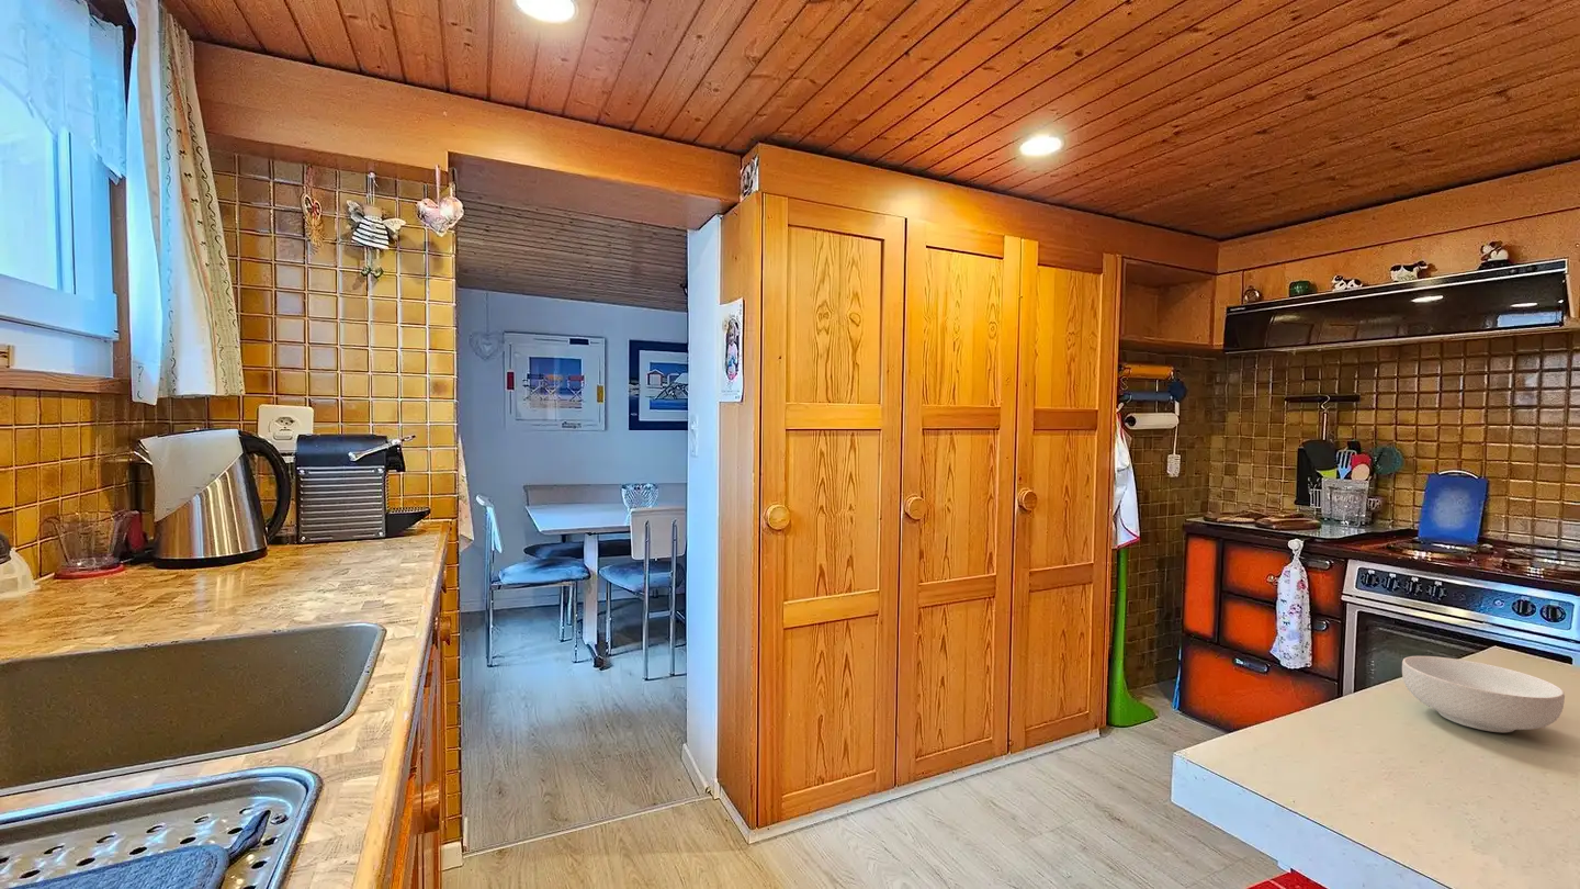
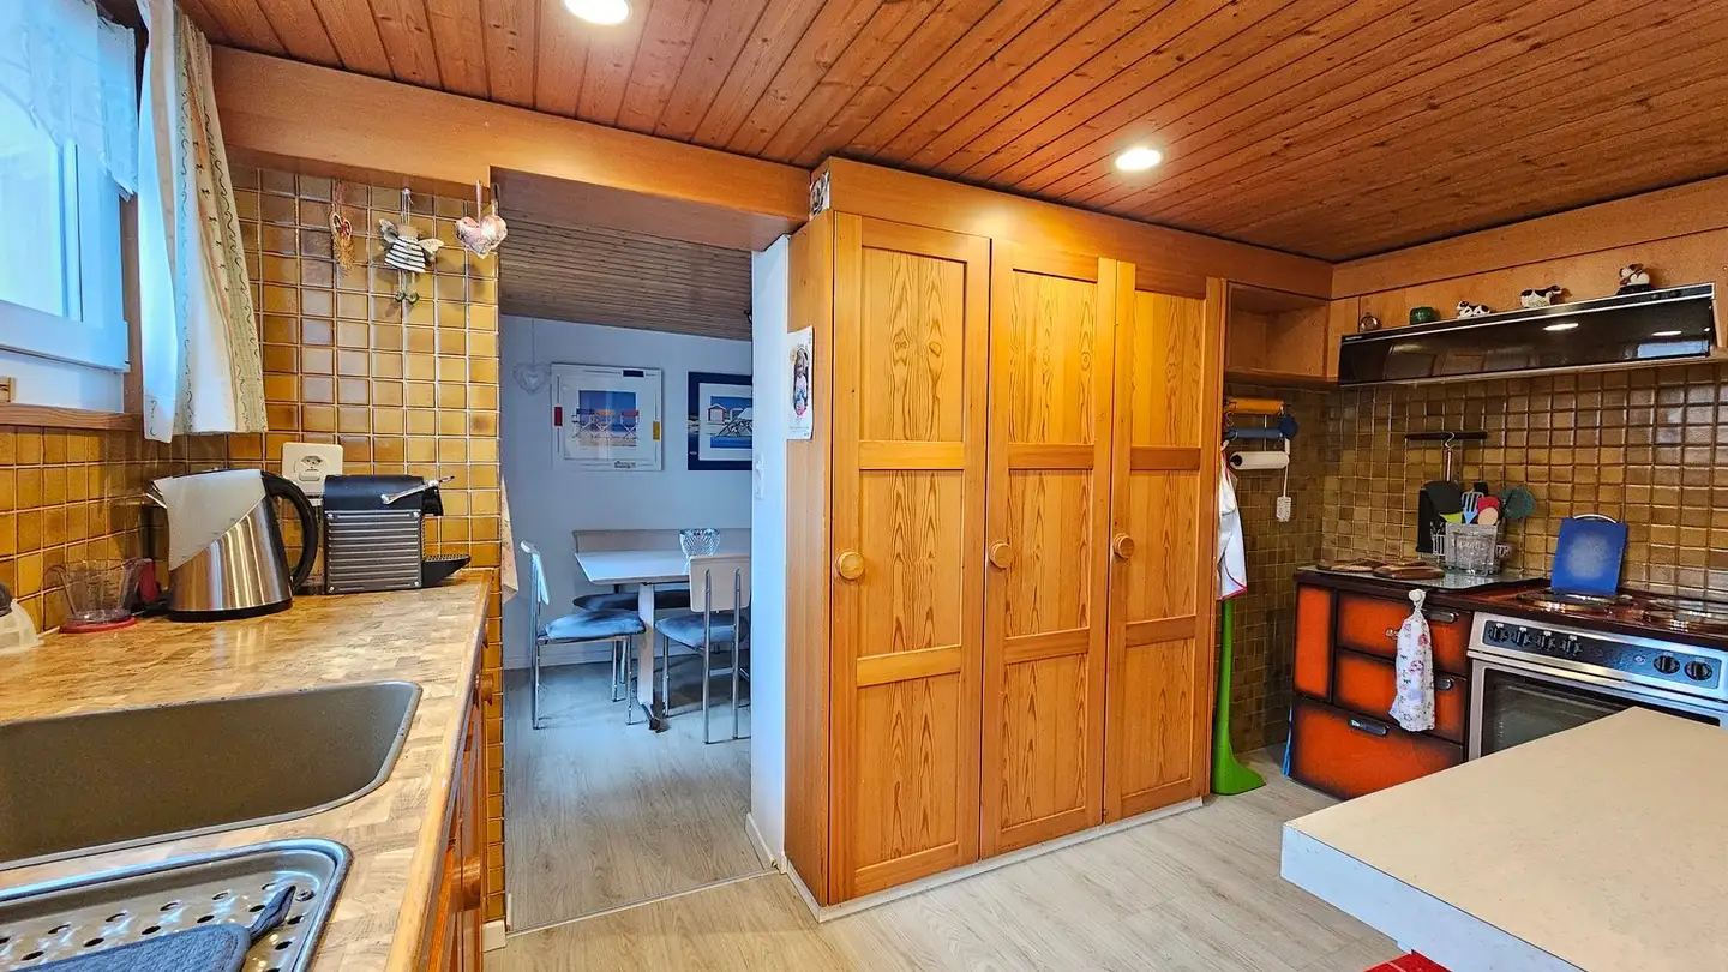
- cereal bowl [1401,655,1566,733]
